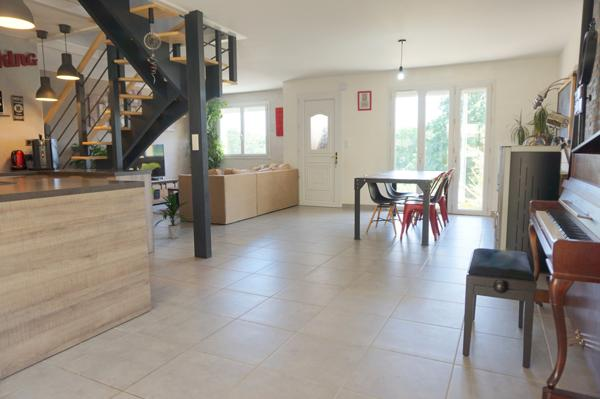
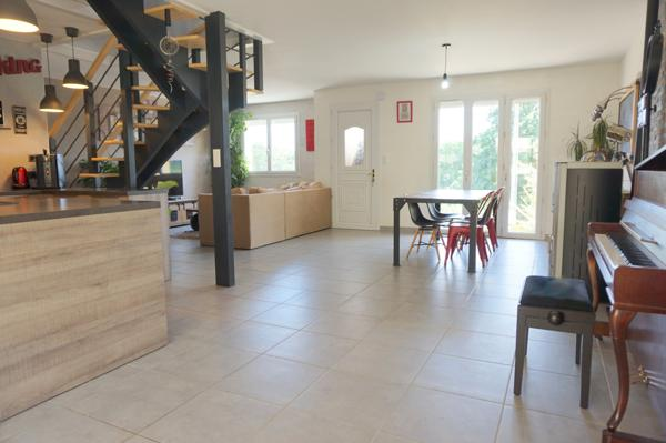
- indoor plant [153,192,190,239]
